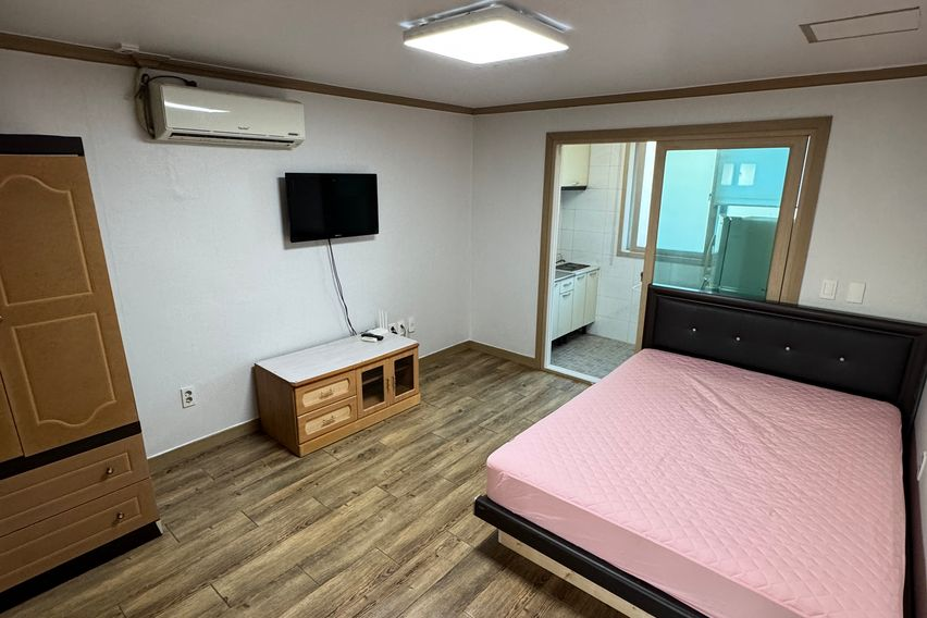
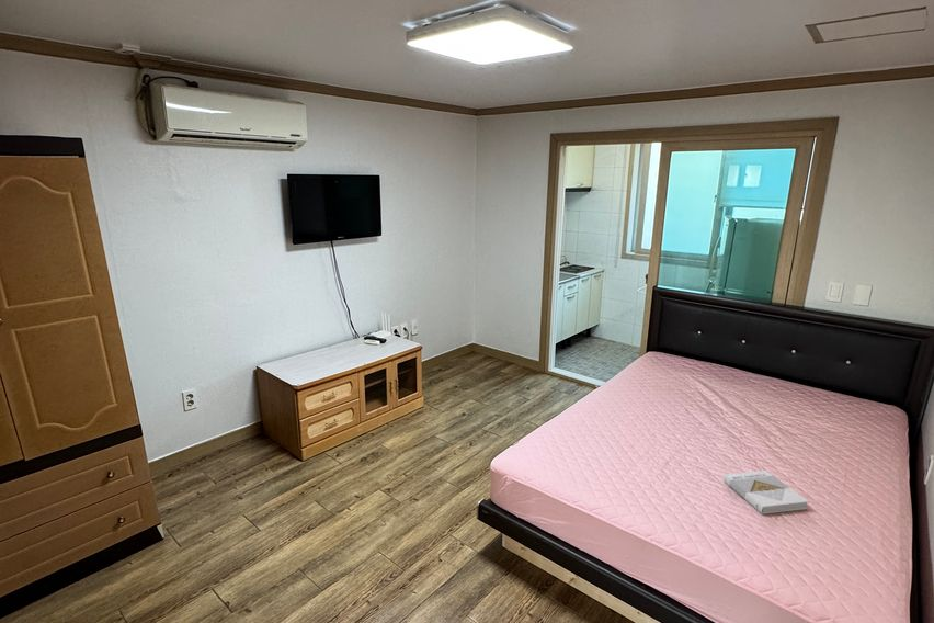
+ book [722,469,810,516]
